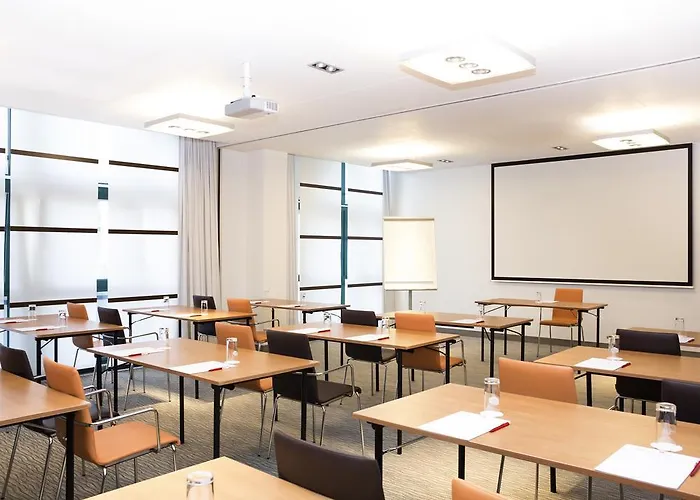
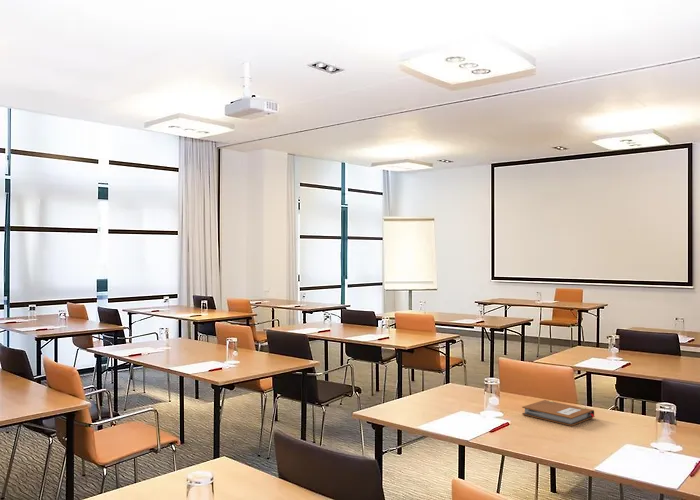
+ notebook [521,399,596,427]
